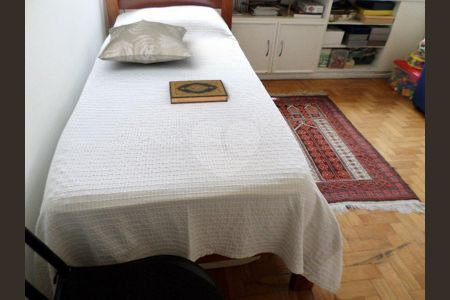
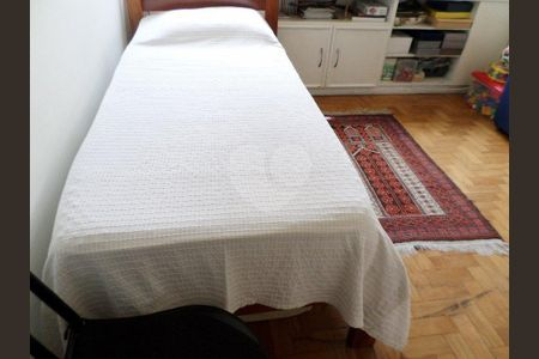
- decorative pillow [97,18,194,64]
- hardback book [168,79,229,105]
